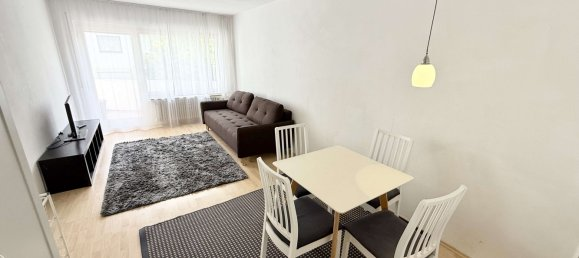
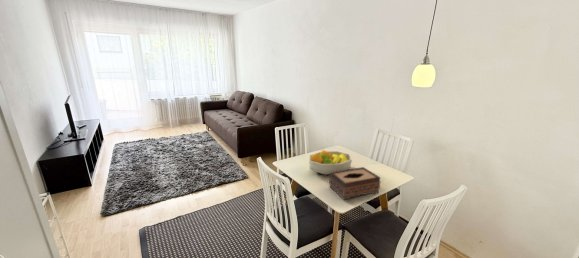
+ fruit bowl [308,149,353,176]
+ tissue box [328,166,381,201]
